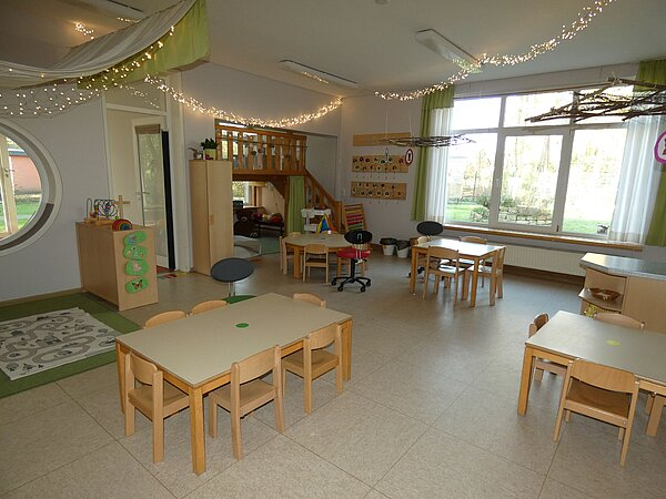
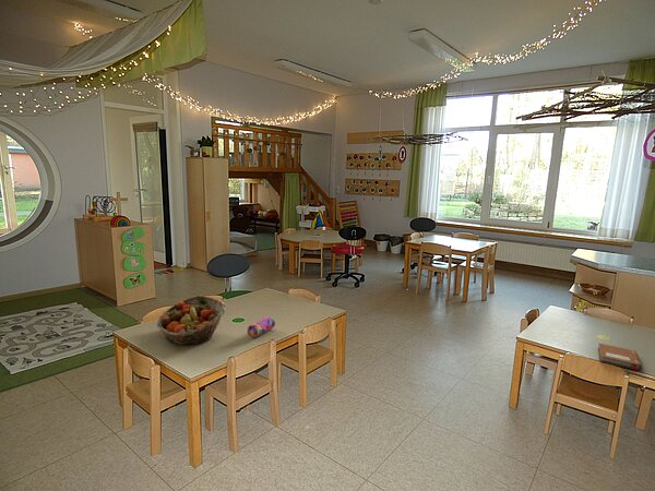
+ fruit basket [156,295,227,346]
+ pencil case [247,315,276,338]
+ notebook [597,343,643,371]
